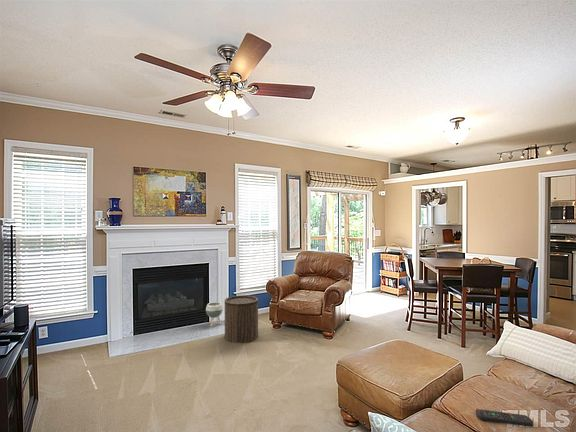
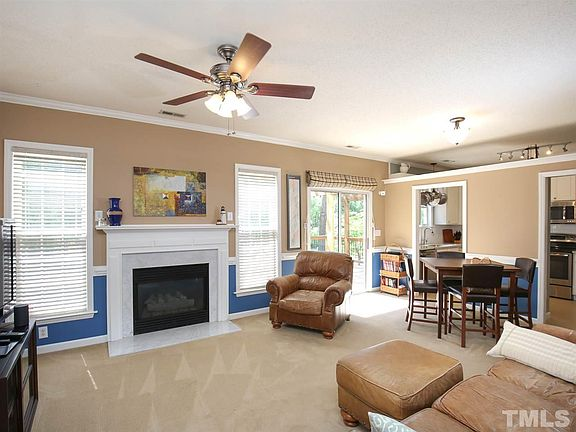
- remote control [475,408,534,428]
- planter [205,301,224,328]
- stool [224,294,259,344]
